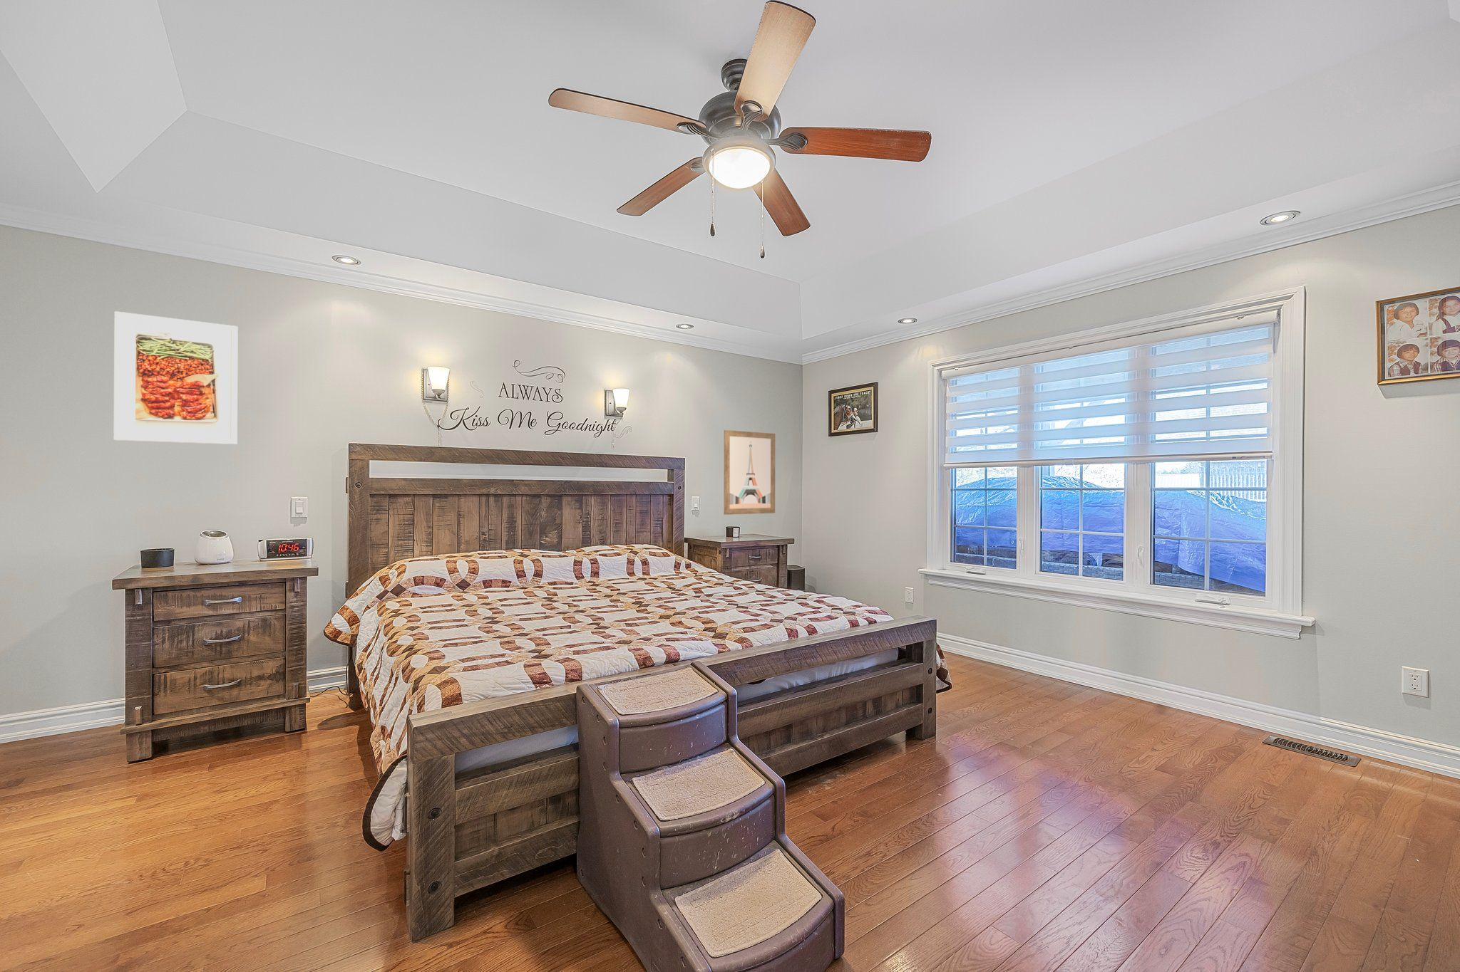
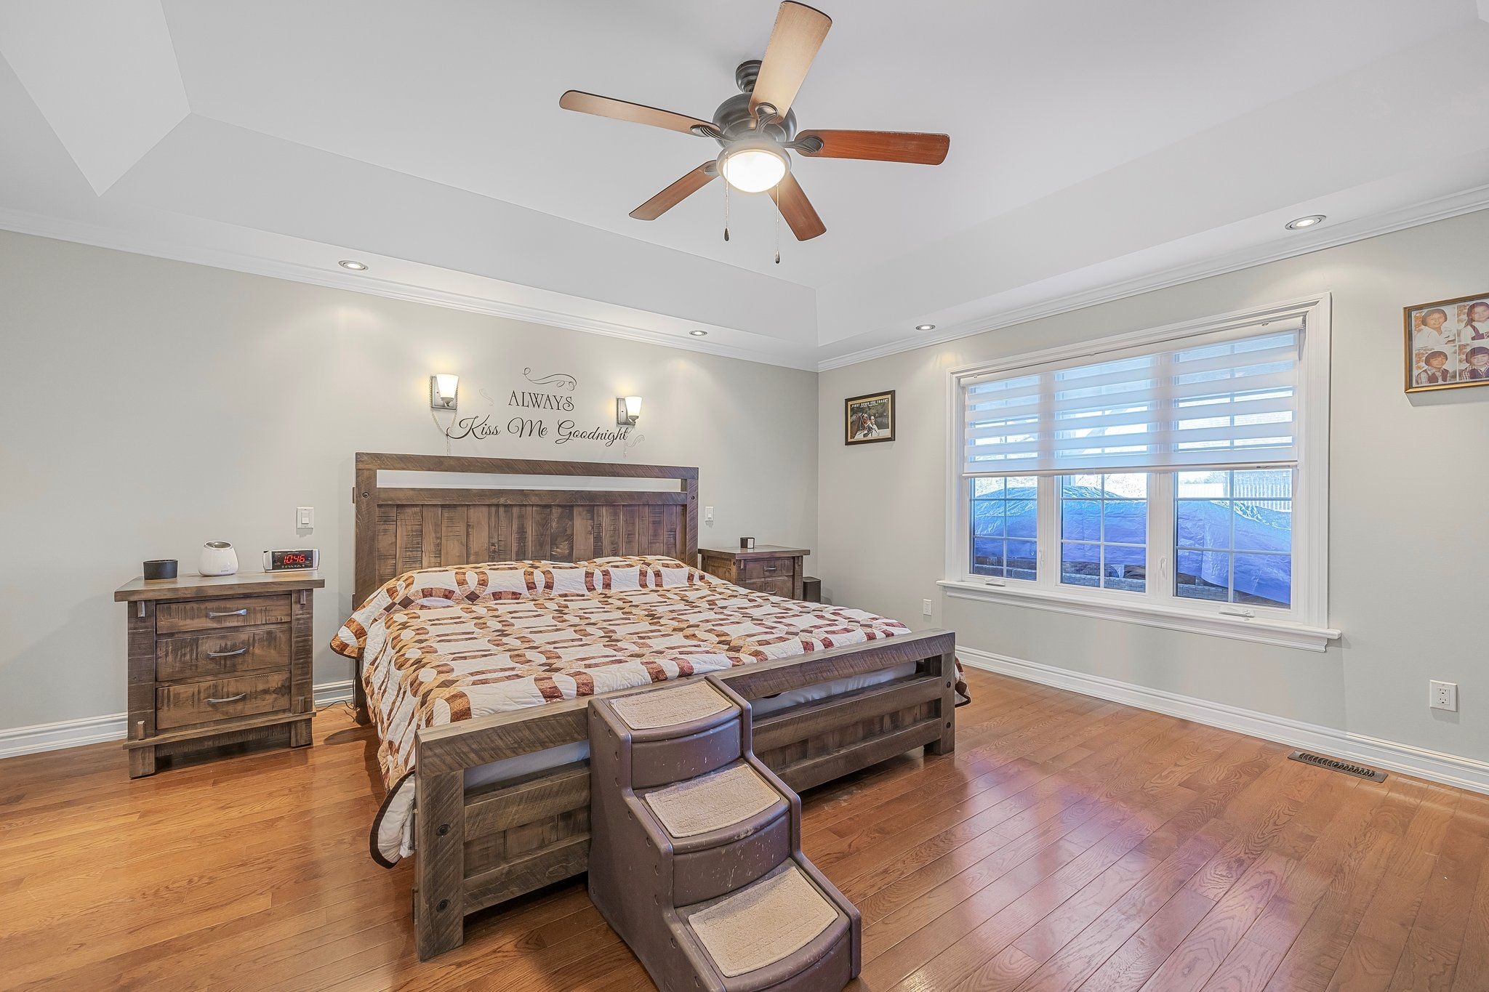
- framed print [113,310,238,445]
- wall art [723,430,776,515]
